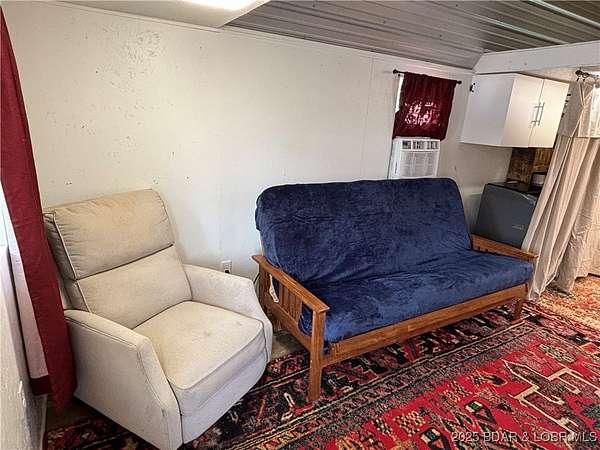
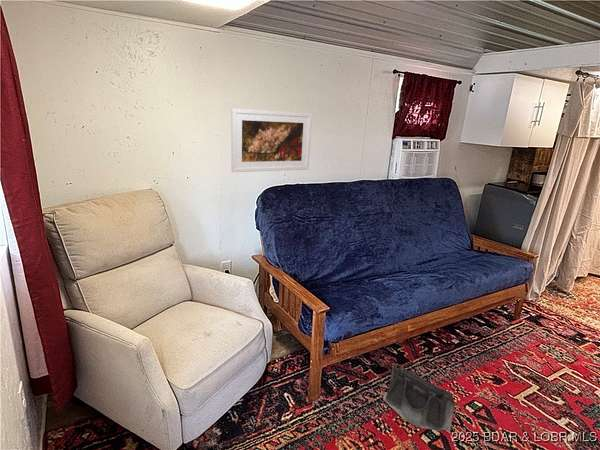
+ saddlebag [382,364,456,432]
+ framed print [230,108,313,173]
